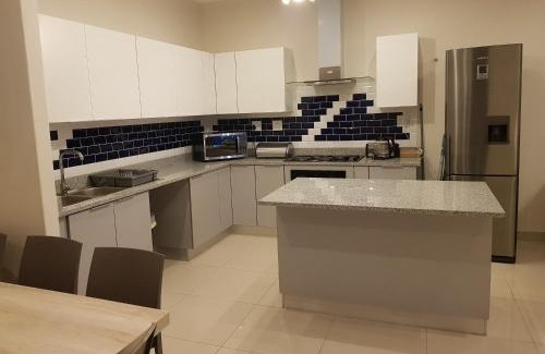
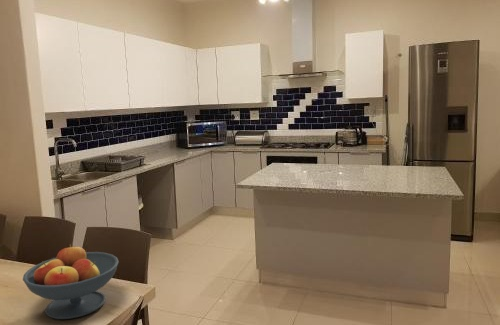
+ fruit bowl [22,243,120,320]
